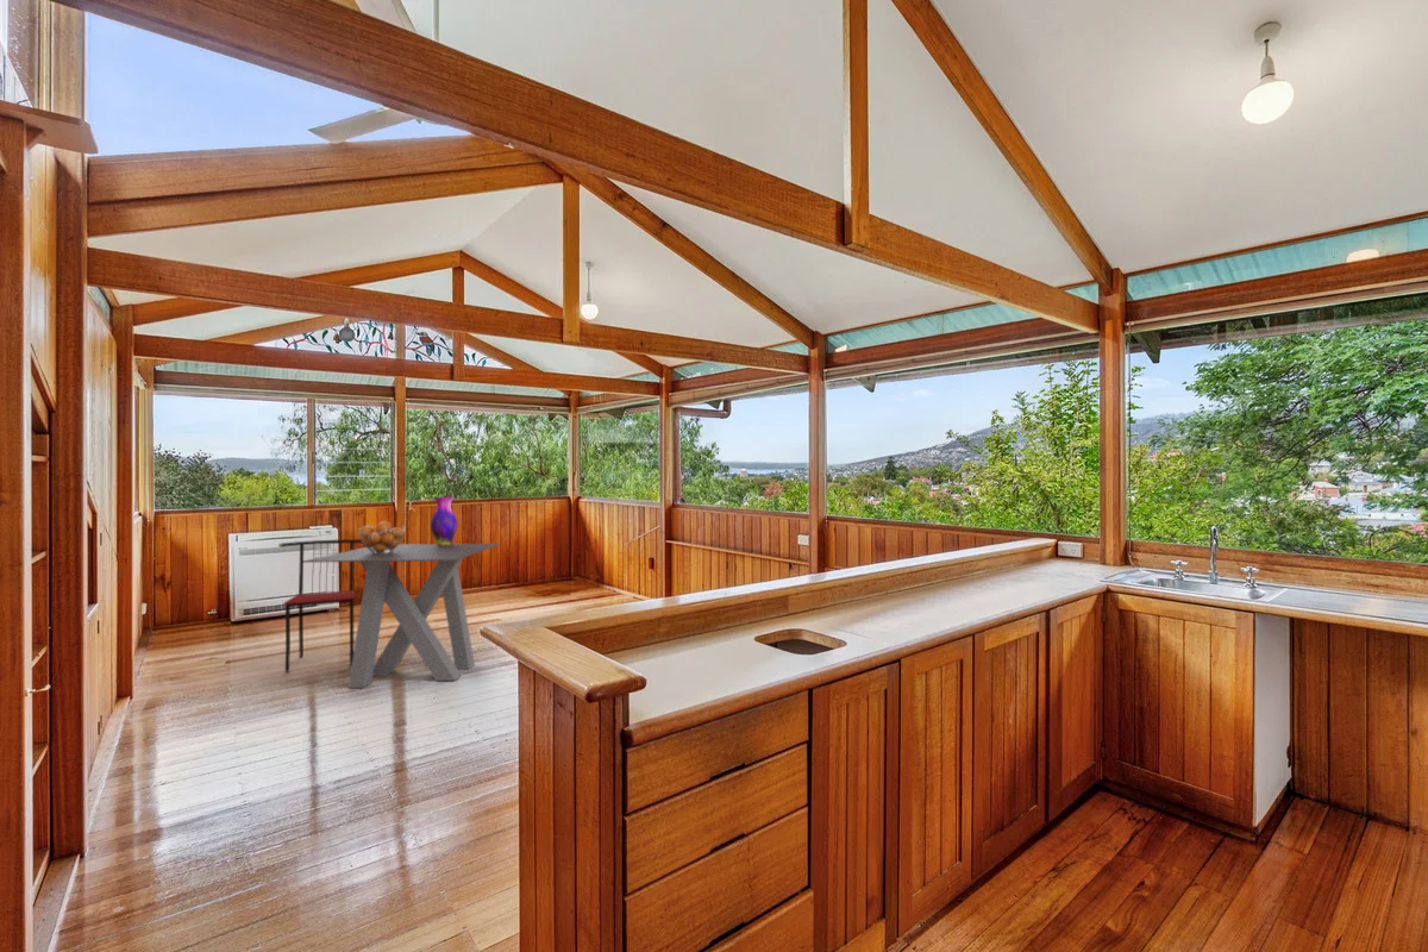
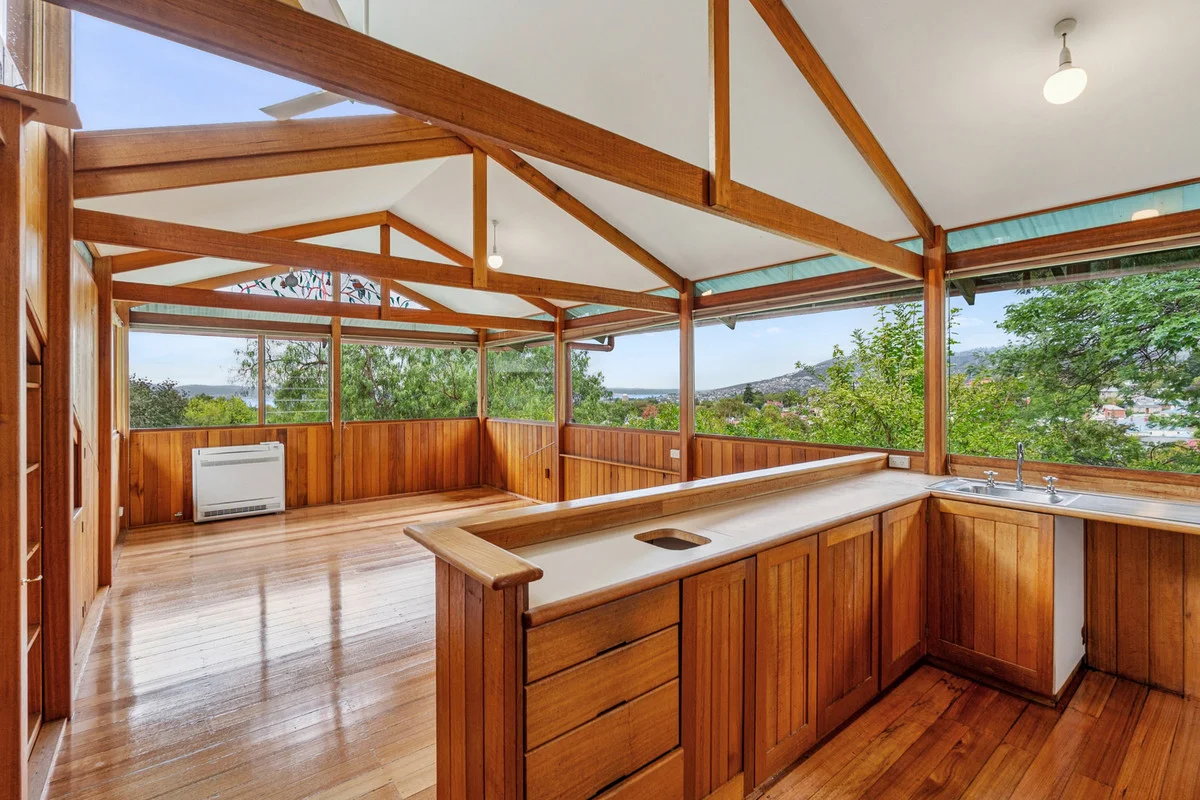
- vase [430,495,459,546]
- chair [277,538,363,674]
- fruit basket [357,520,406,553]
- dining table [303,543,502,689]
